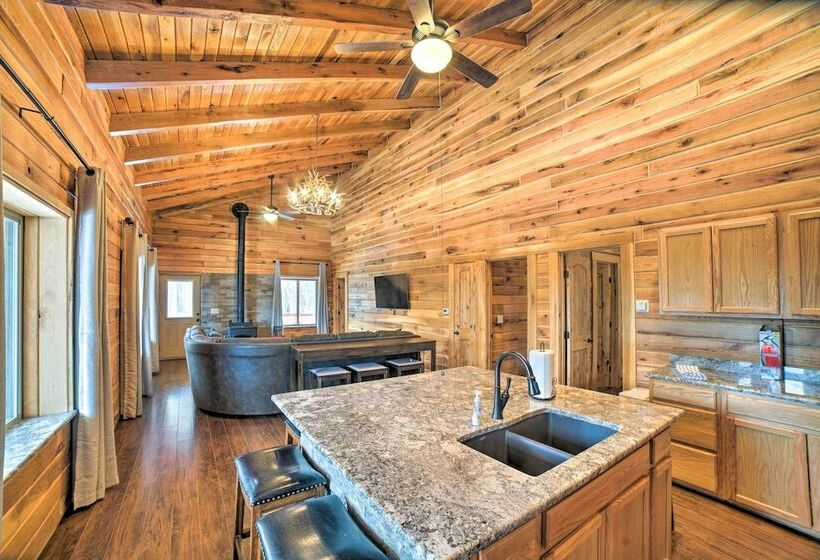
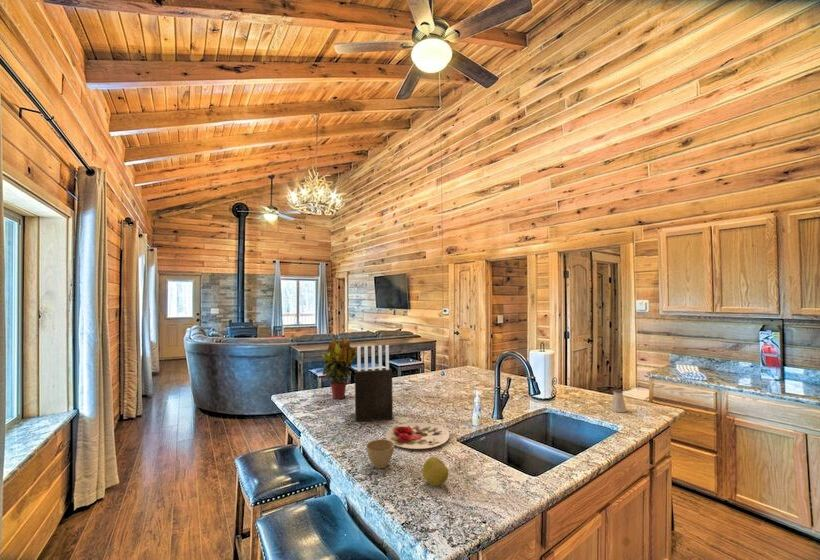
+ saltshaker [610,389,628,413]
+ flower pot [365,438,395,469]
+ plate [385,422,450,450]
+ apple [421,456,450,487]
+ knife block [354,344,394,422]
+ potted plant [320,335,357,400]
